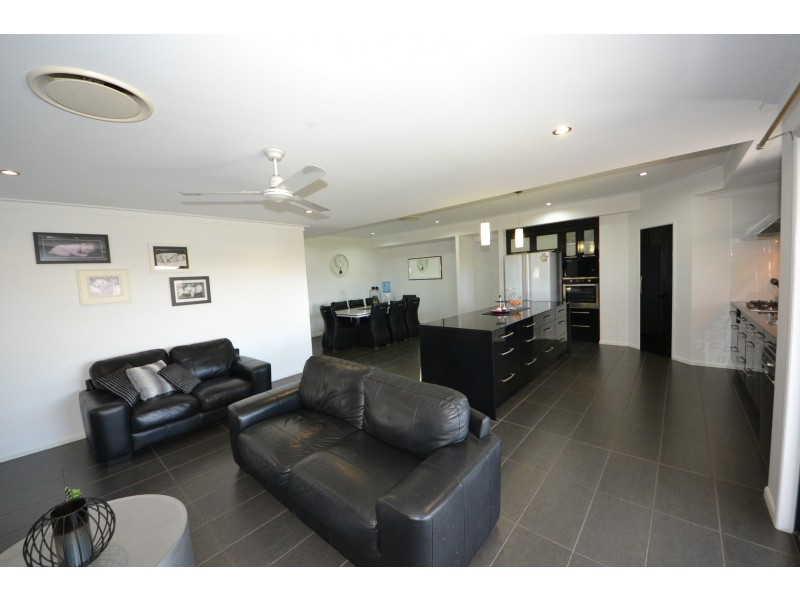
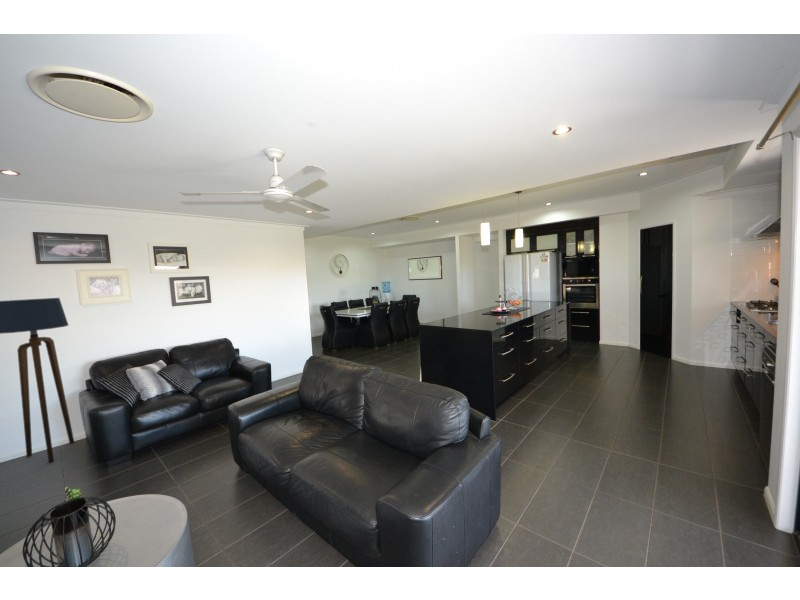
+ floor lamp [0,297,75,464]
